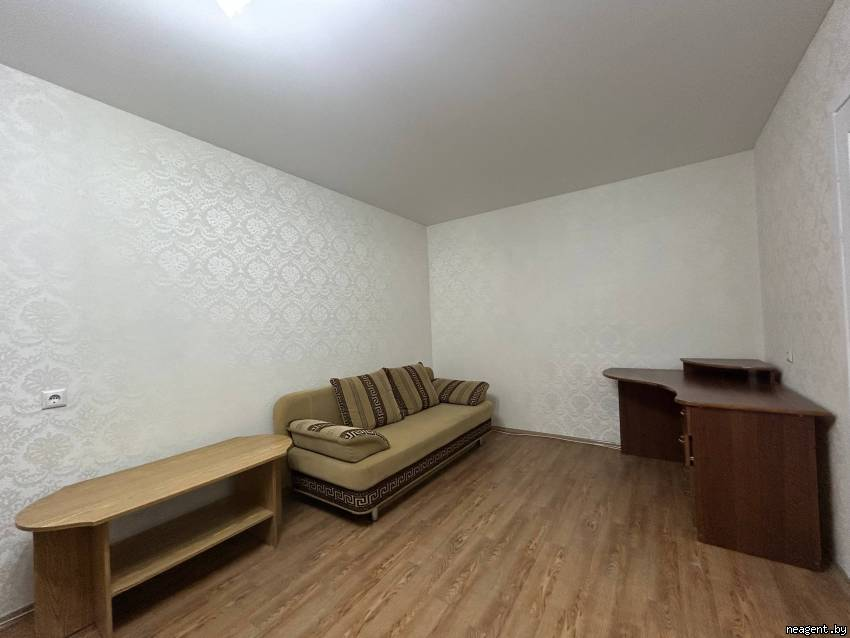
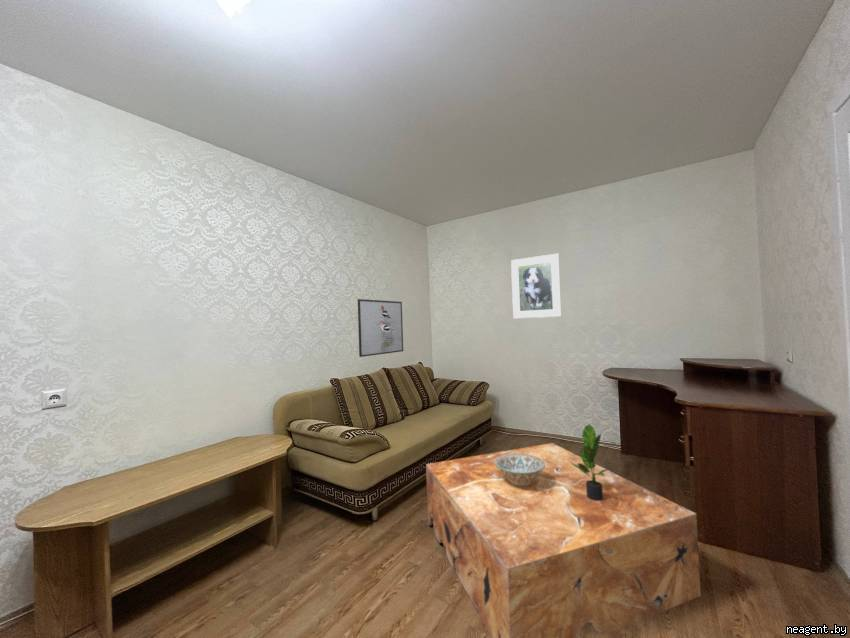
+ coffee table [425,442,702,638]
+ potted plant [571,423,610,501]
+ decorative bowl [495,454,545,486]
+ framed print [357,298,404,358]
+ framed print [510,253,563,319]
